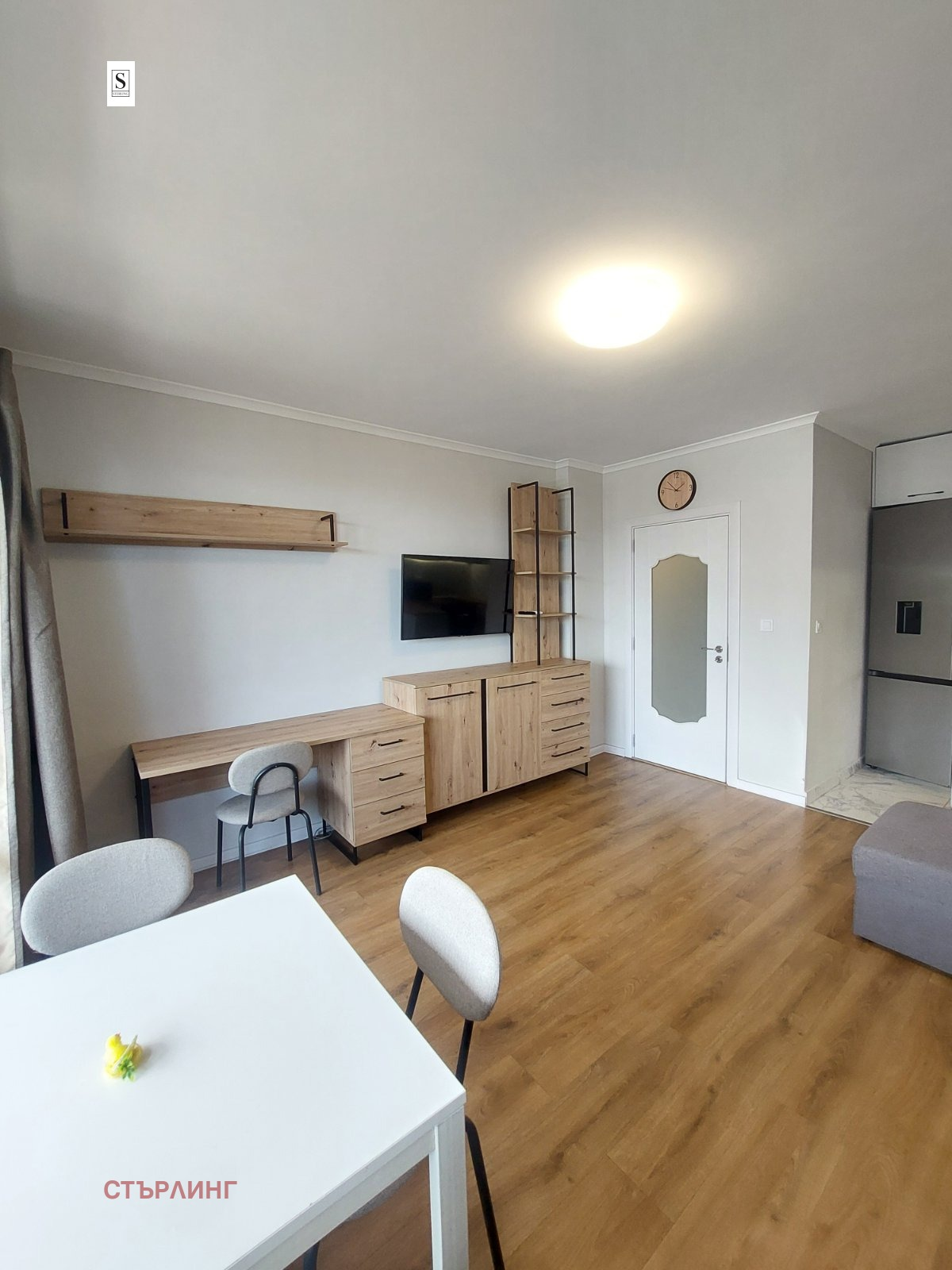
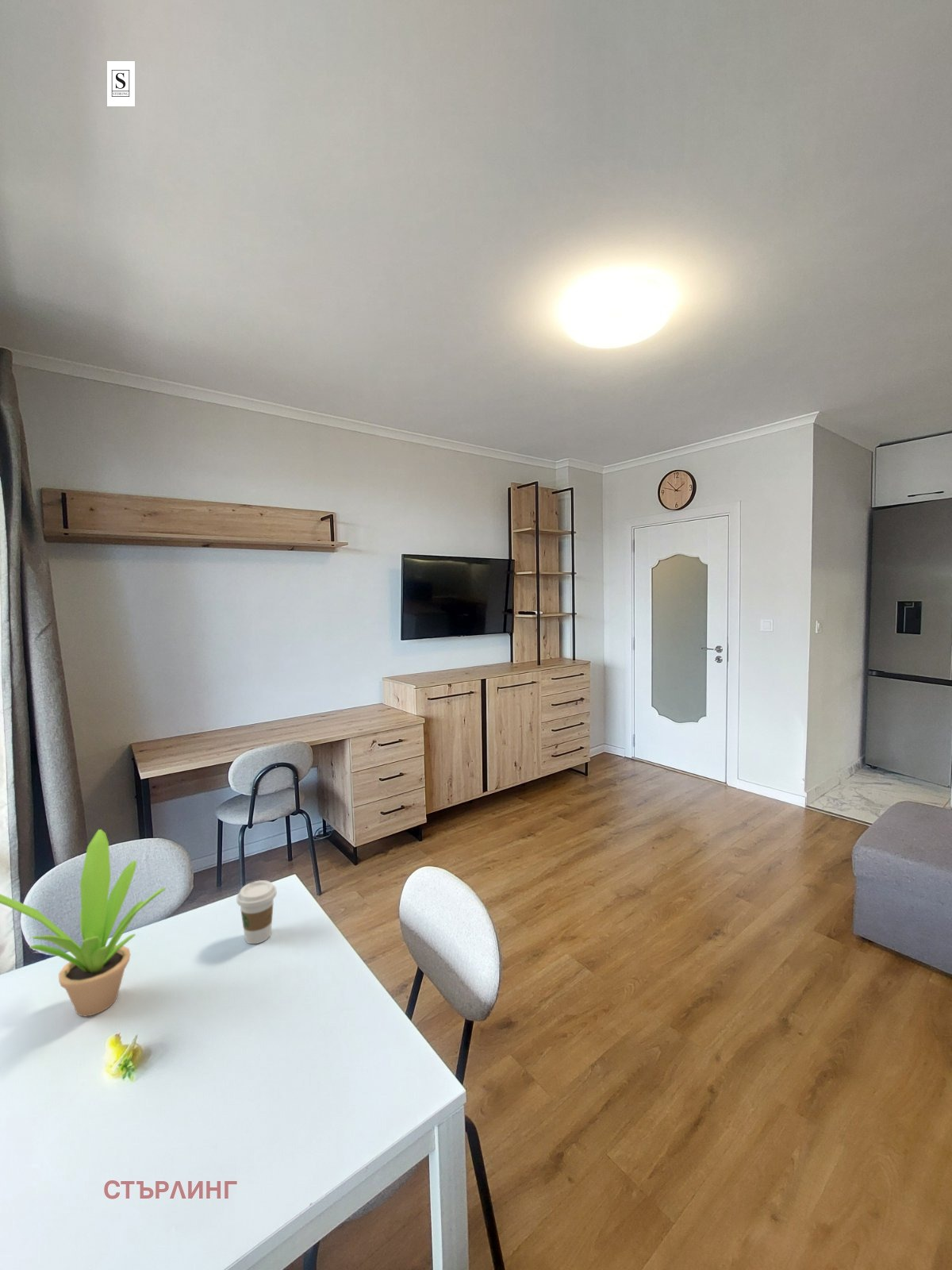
+ coffee cup [236,879,277,945]
+ potted plant [0,829,167,1017]
